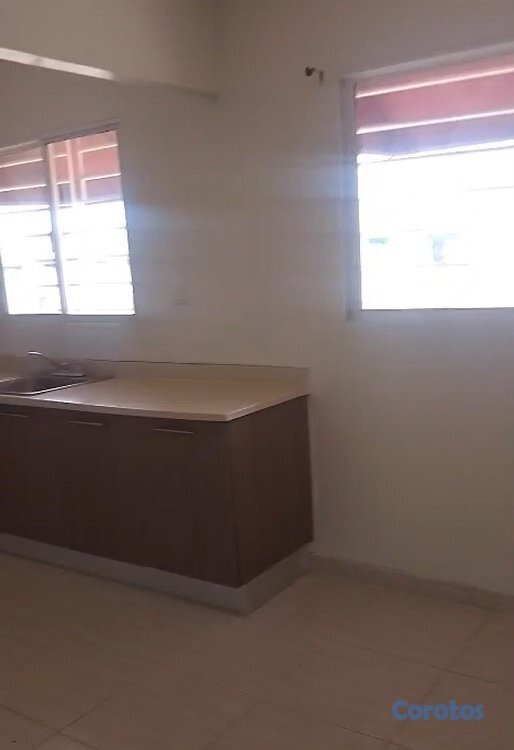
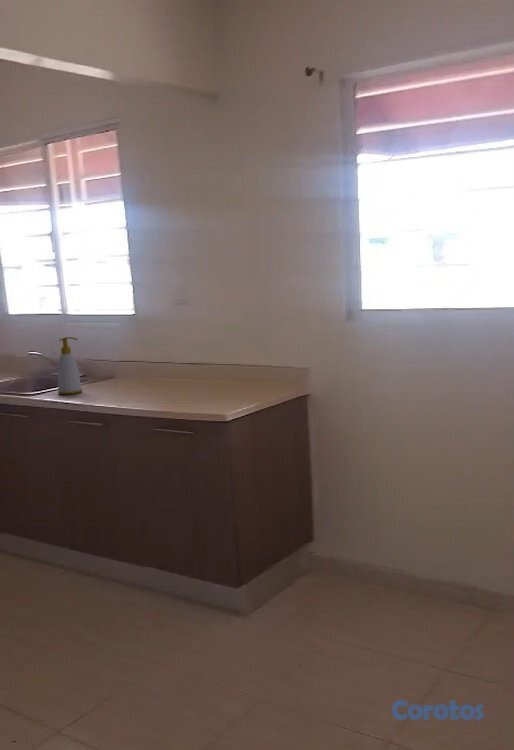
+ soap bottle [57,336,83,395]
